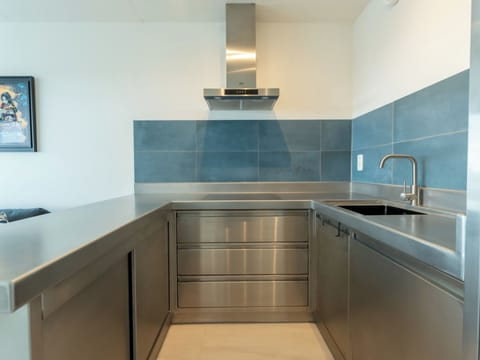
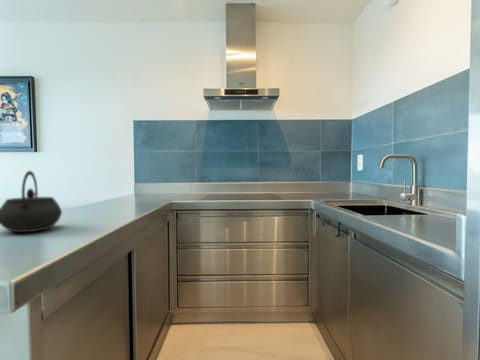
+ kettle [0,170,63,233]
